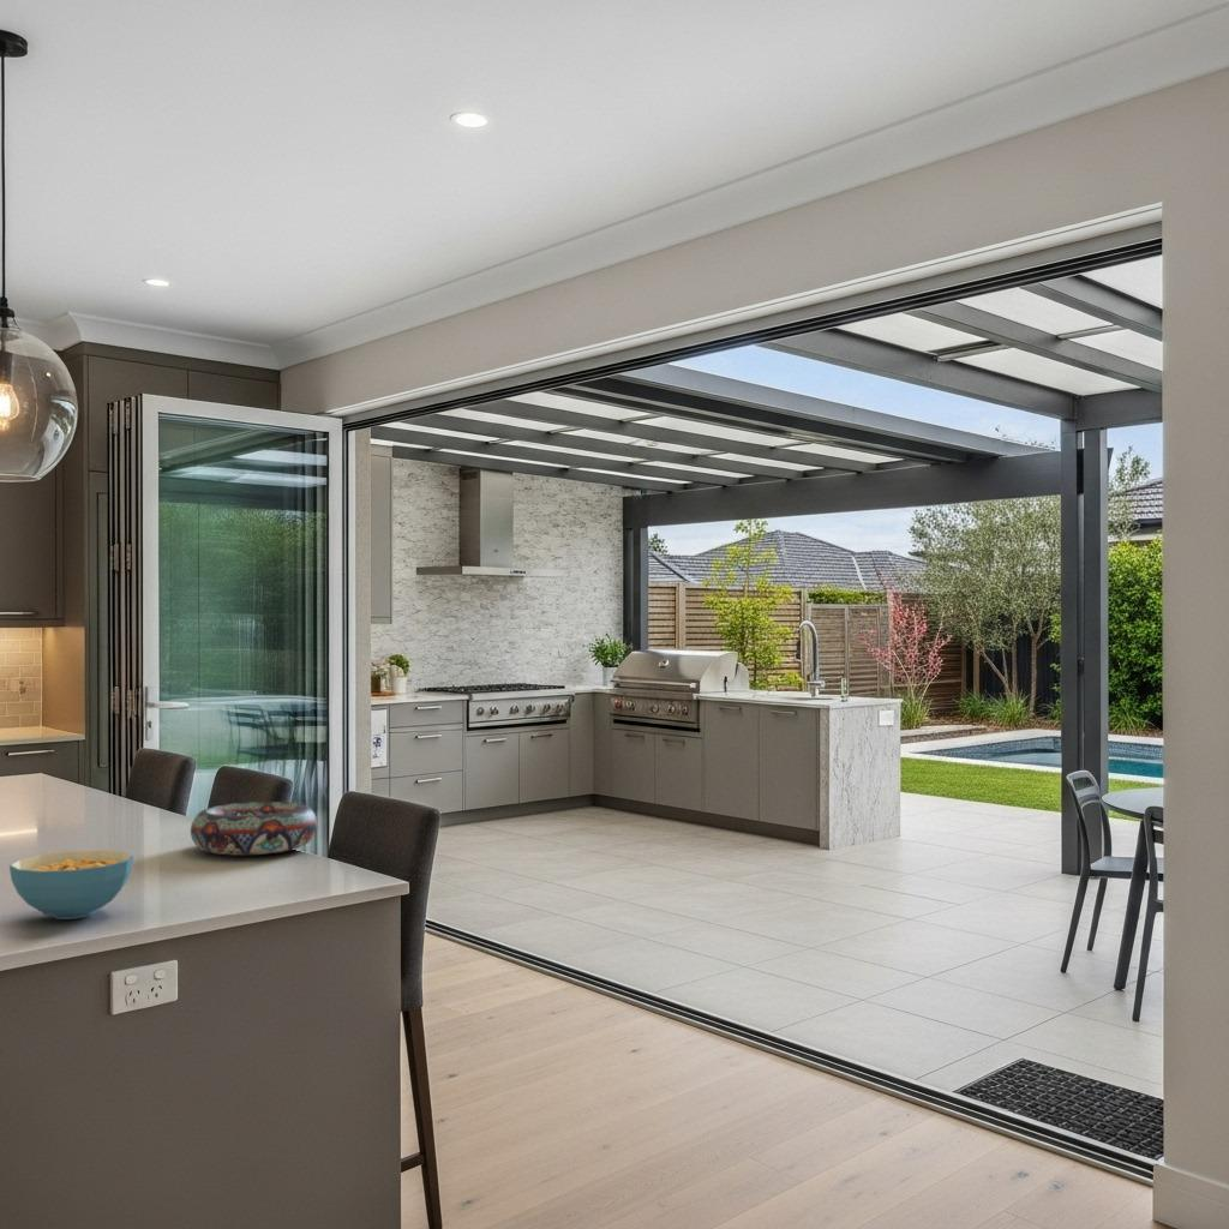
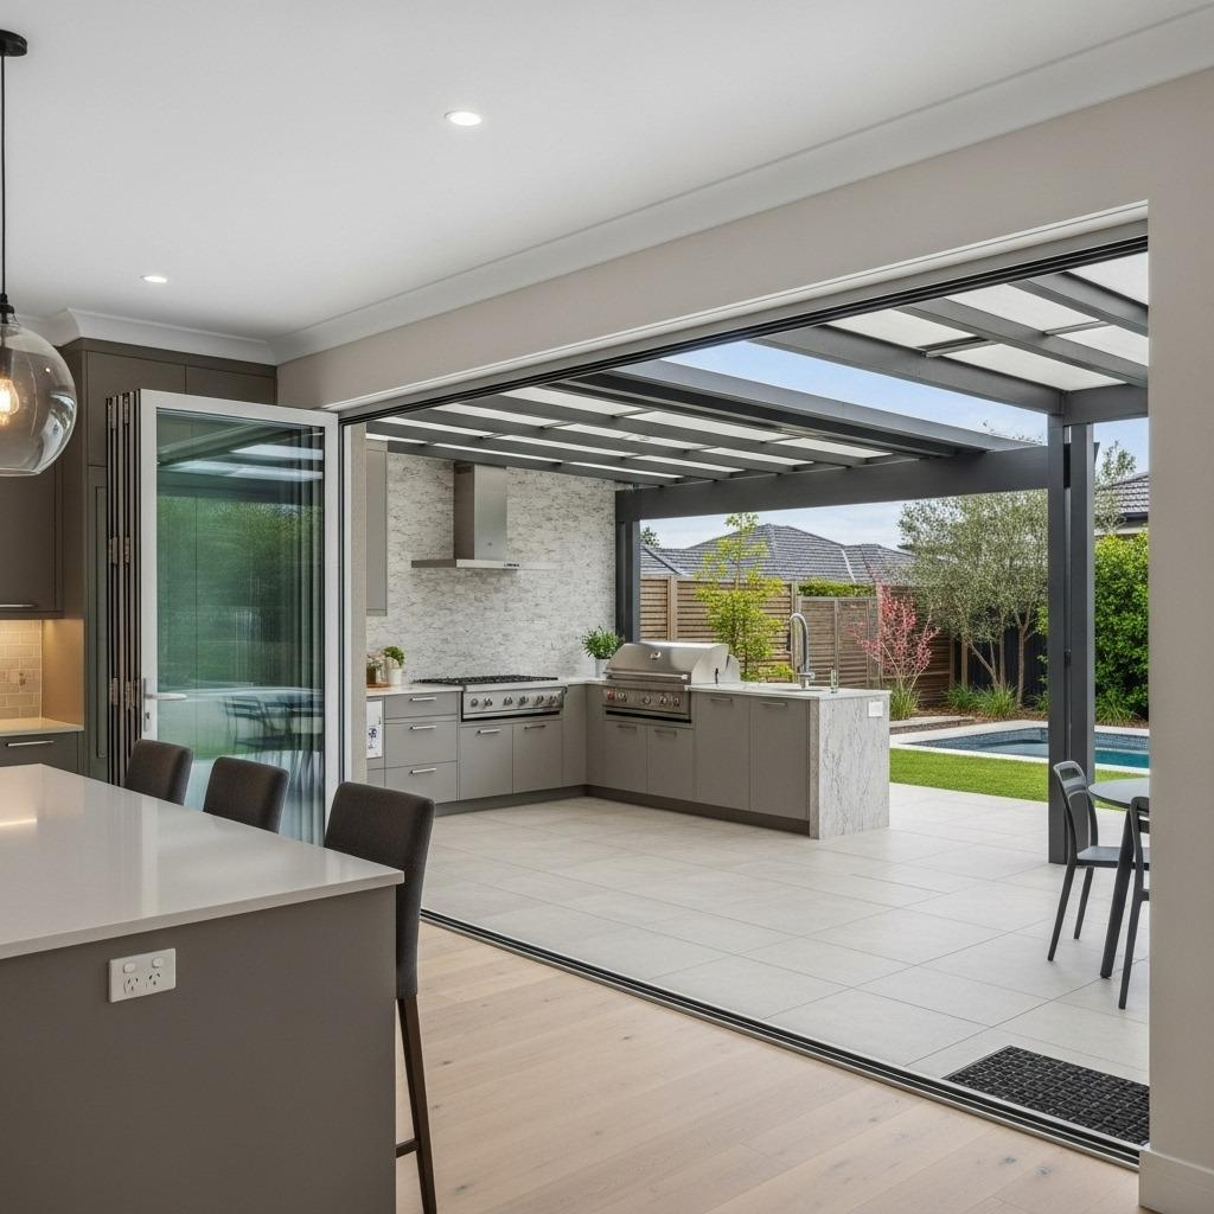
- decorative bowl [190,801,319,856]
- cereal bowl [8,849,134,921]
